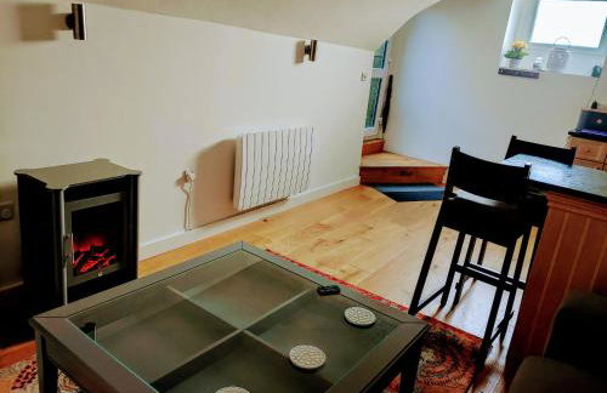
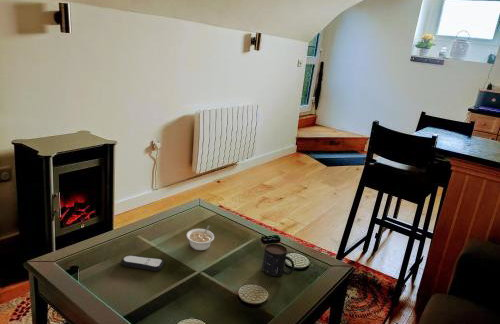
+ mug [261,243,295,277]
+ legume [186,224,215,251]
+ remote control [120,254,165,272]
